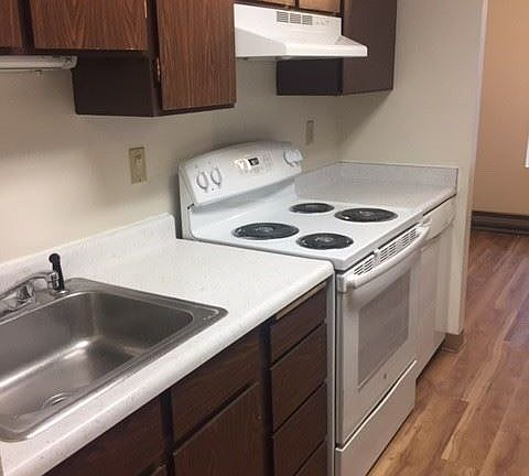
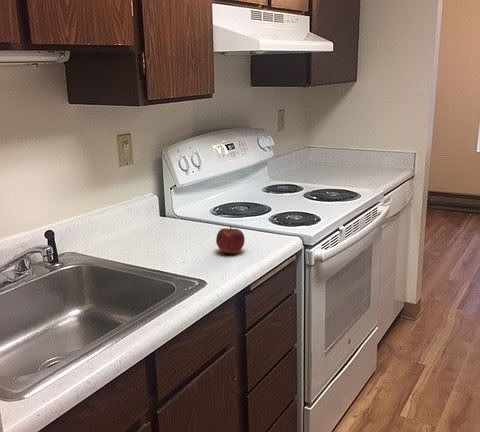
+ fruit [215,225,246,254]
